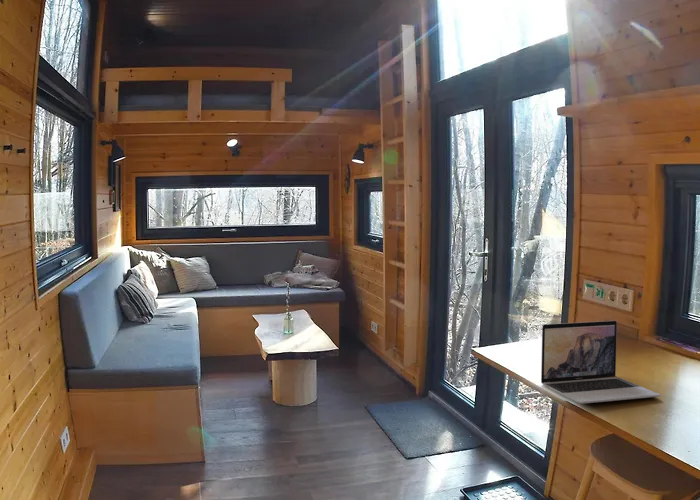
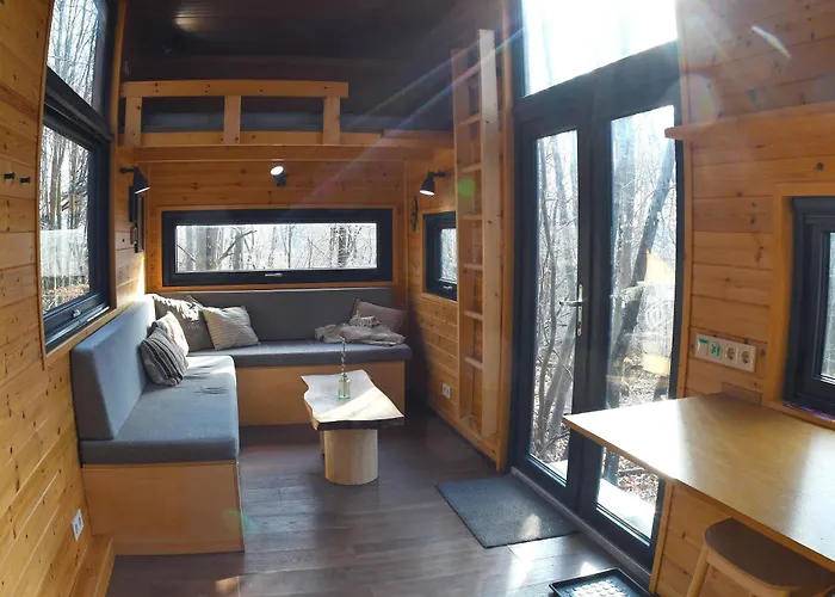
- laptop [540,320,660,405]
